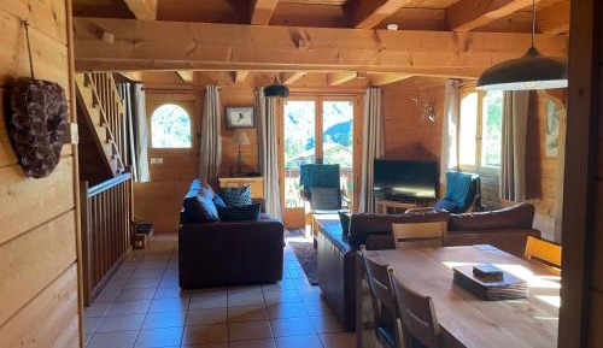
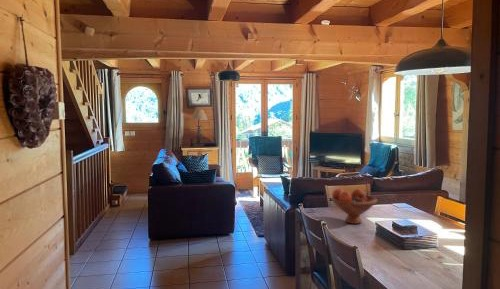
+ fruit bowl [330,187,378,225]
